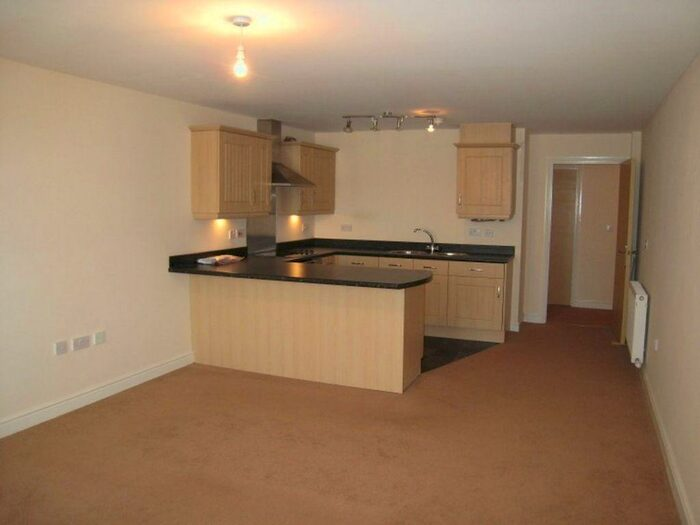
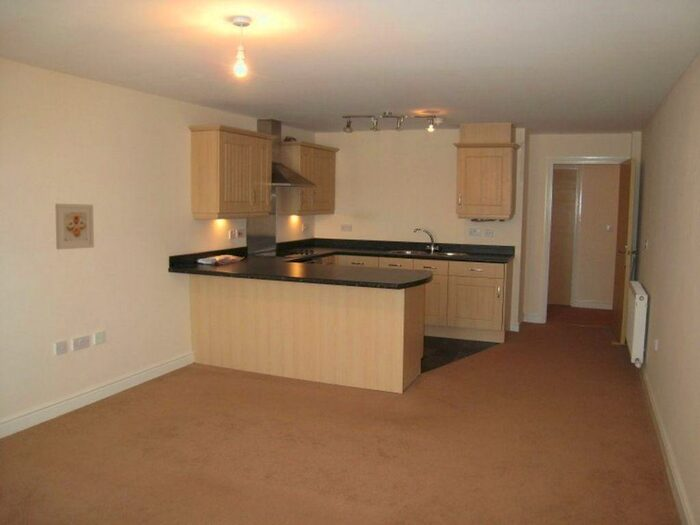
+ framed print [54,203,95,250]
